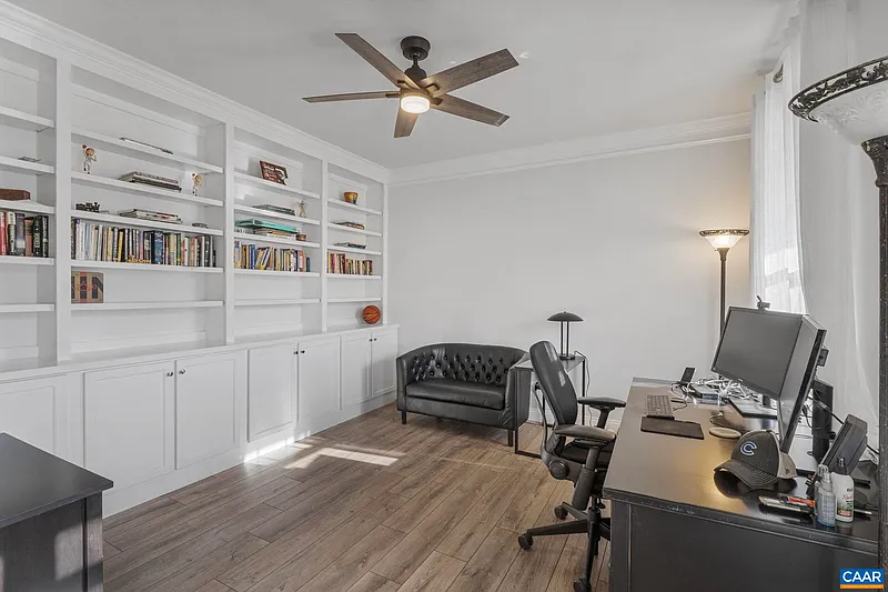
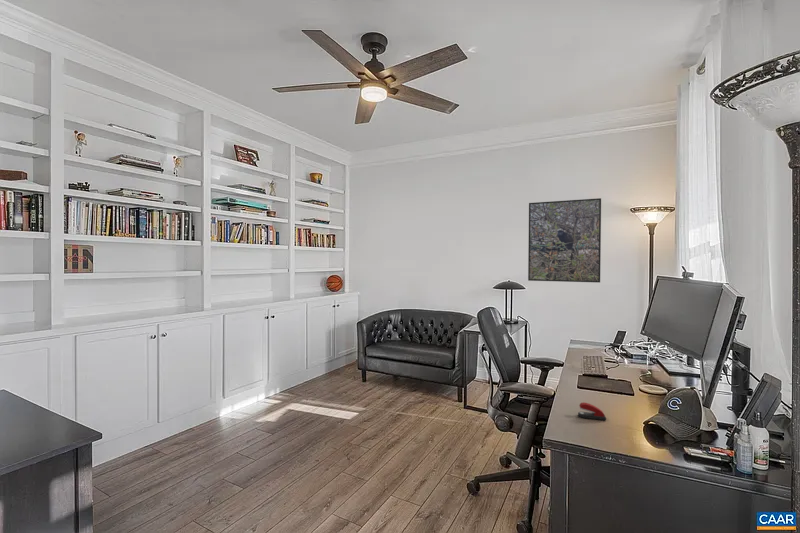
+ stapler [577,401,607,421]
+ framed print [527,197,602,283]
